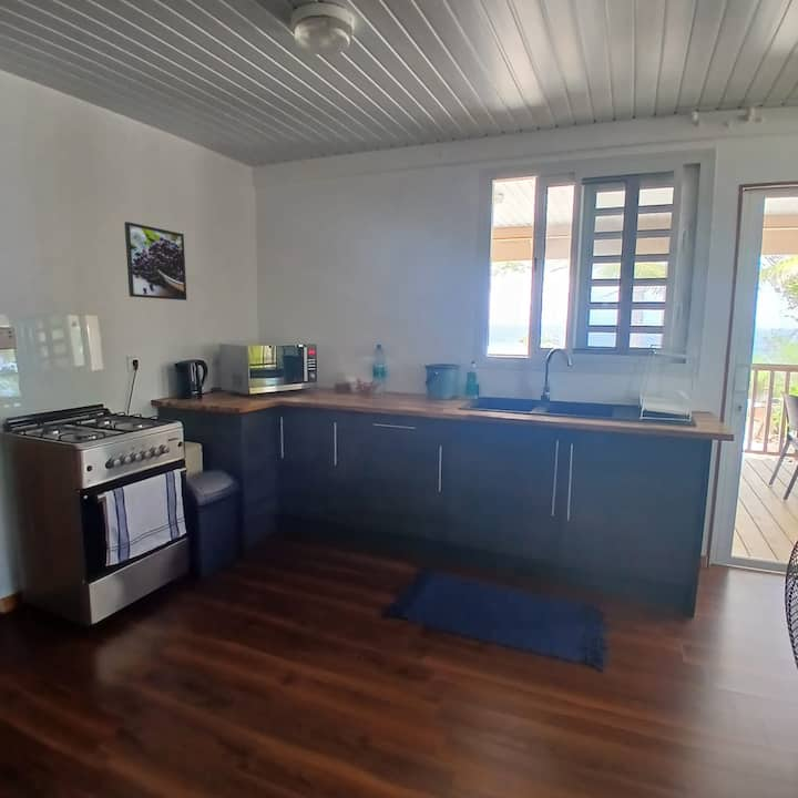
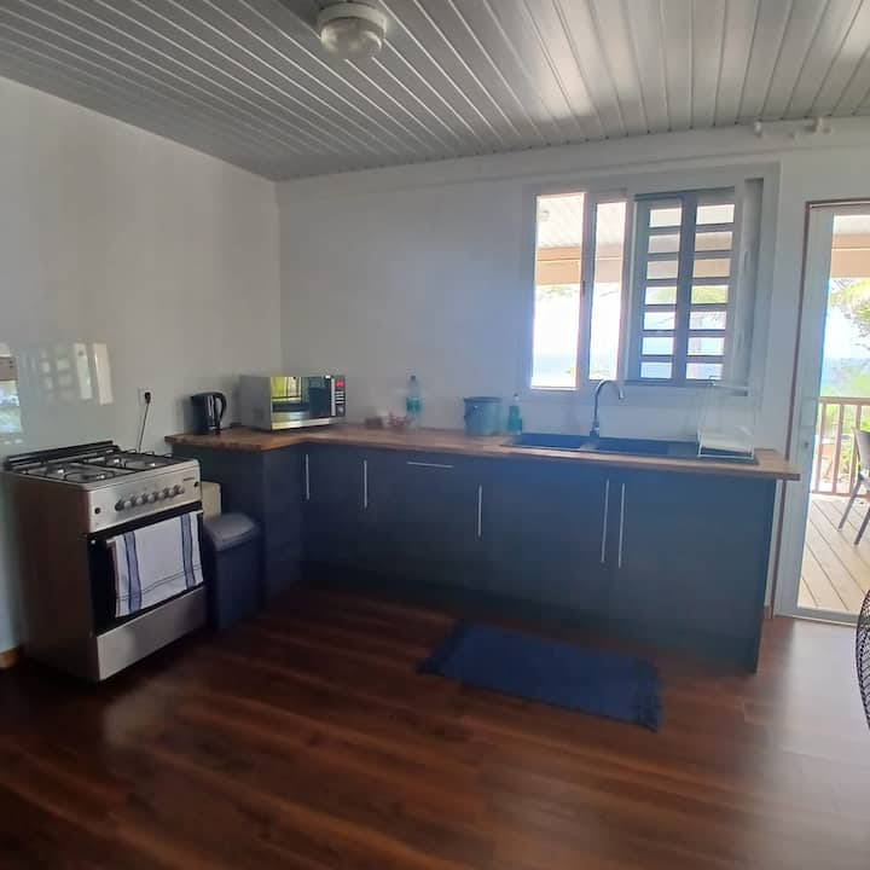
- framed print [123,221,187,301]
